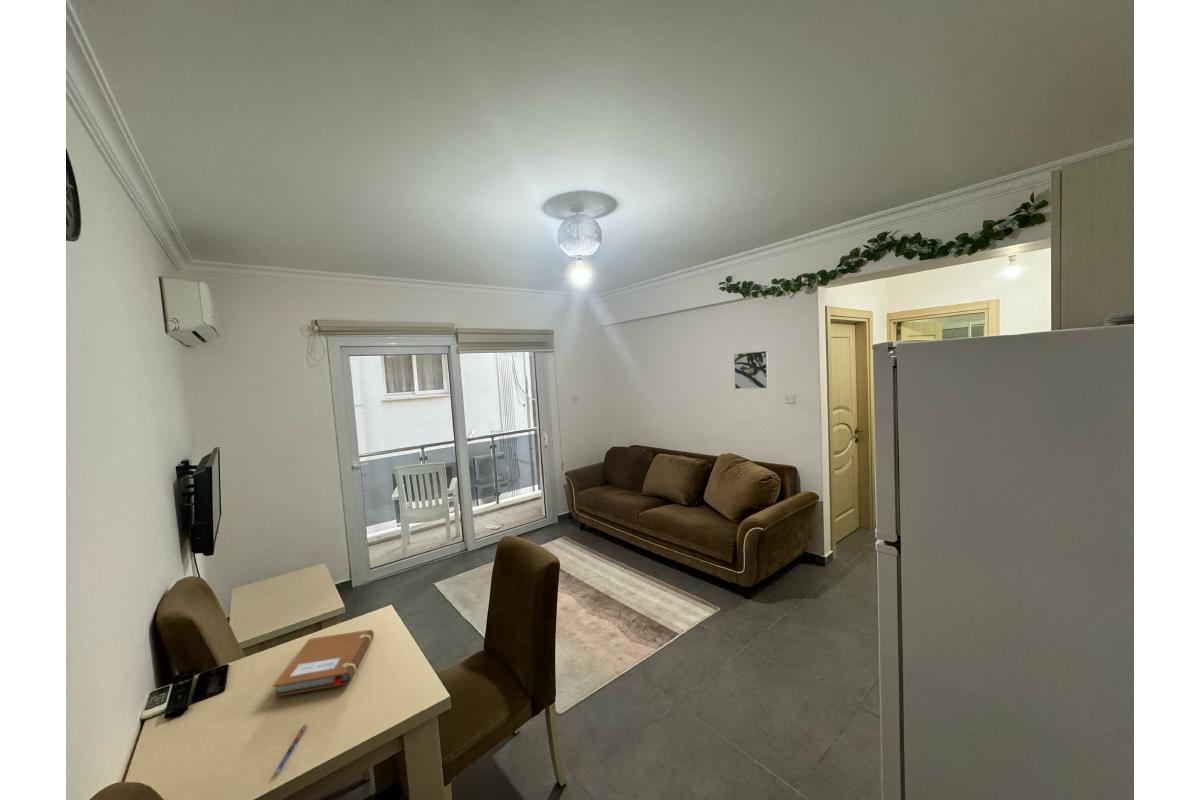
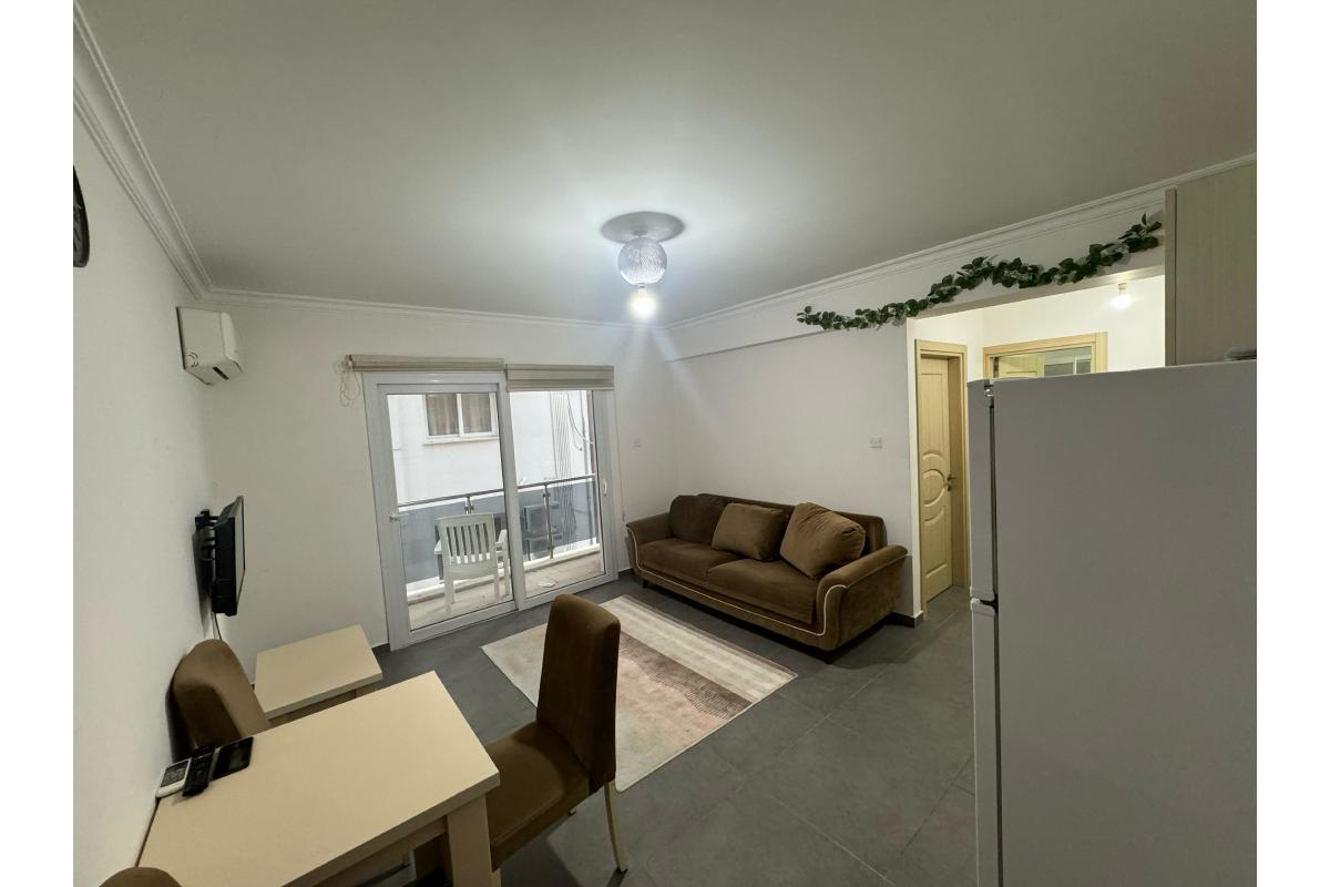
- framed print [733,350,770,390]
- notebook [272,629,375,698]
- pen [273,723,308,776]
